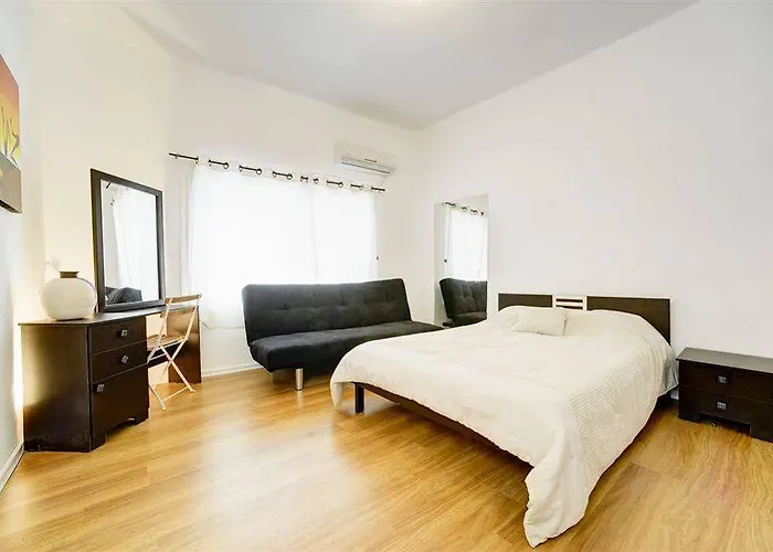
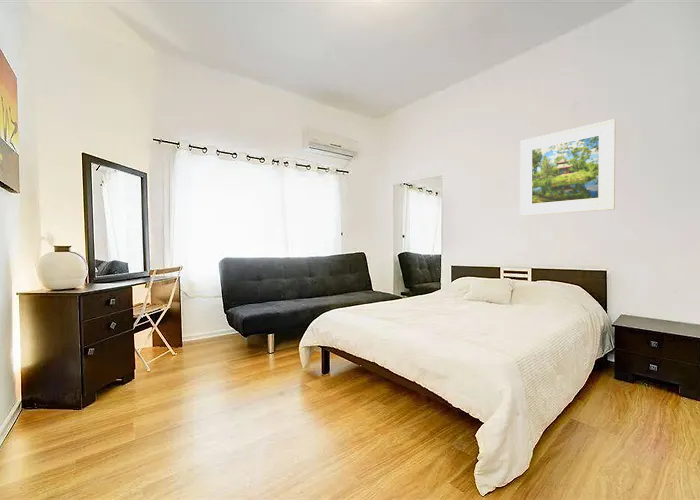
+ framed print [519,118,616,217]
